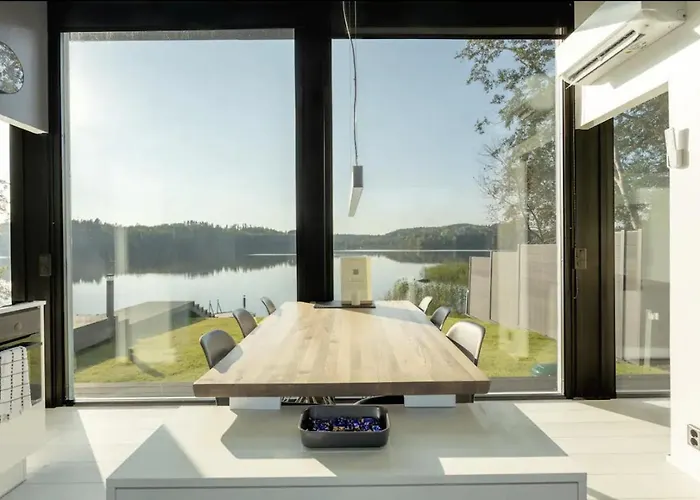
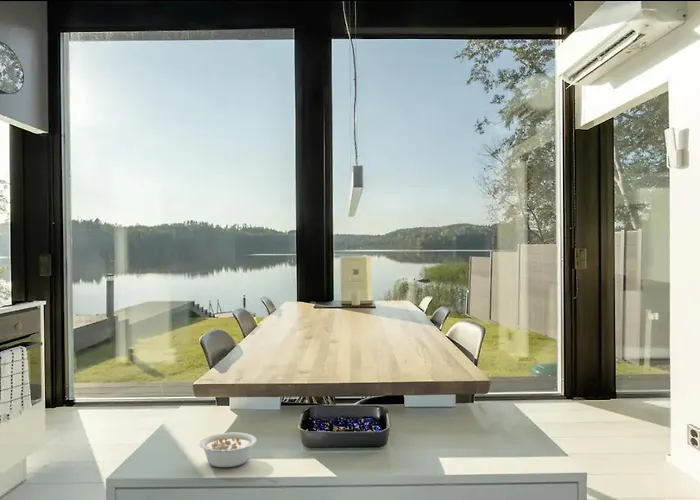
+ legume [198,432,257,468]
